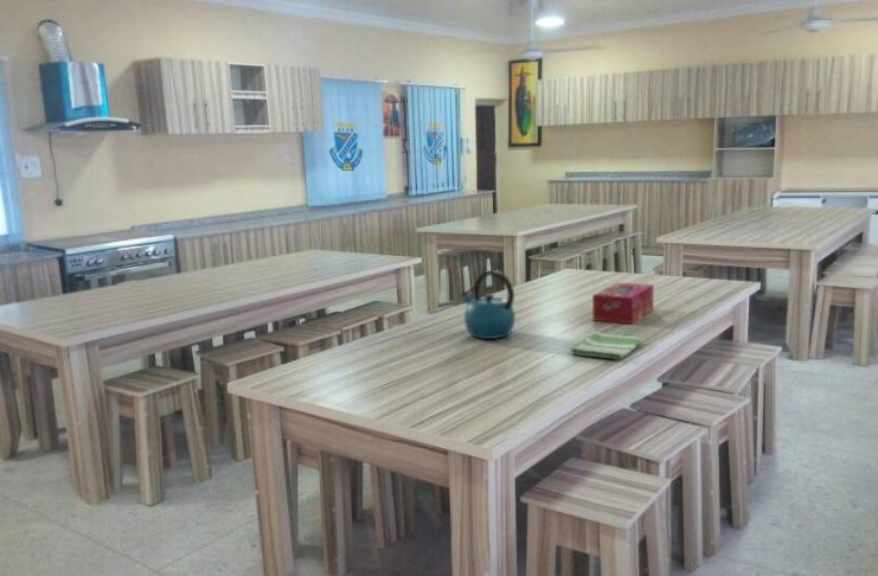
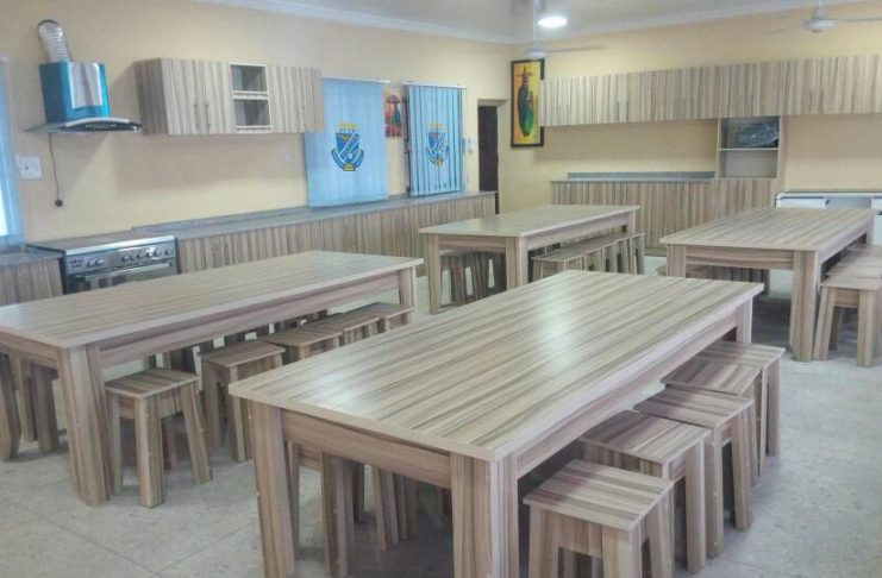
- dish towel [569,331,643,360]
- tissue box [591,282,654,325]
- kettle [460,269,517,340]
